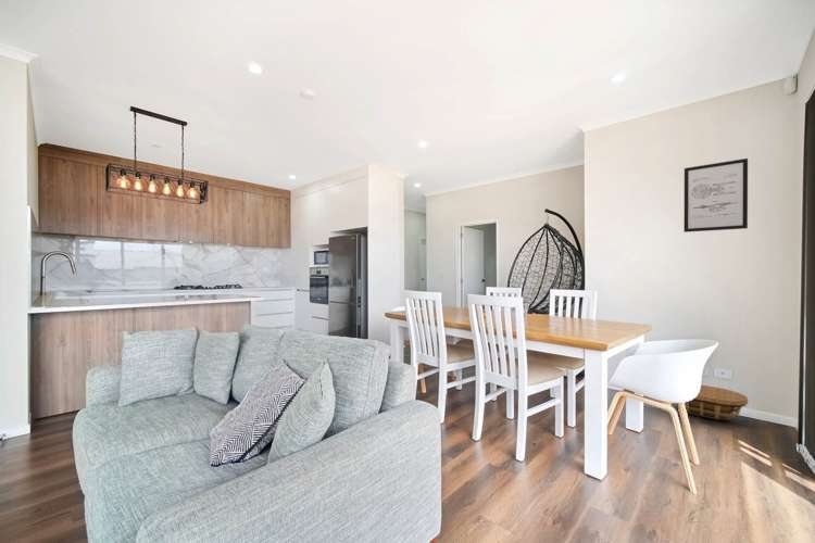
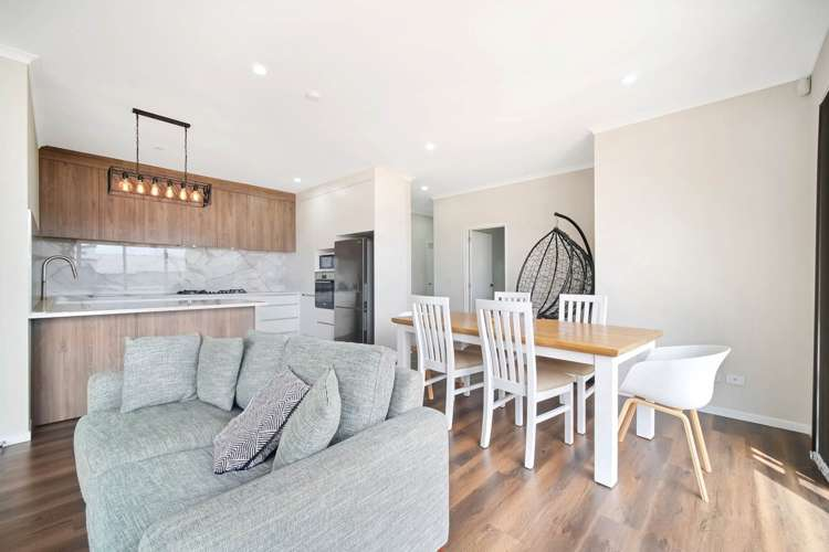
- basket [672,384,749,420]
- wall art [684,157,749,233]
